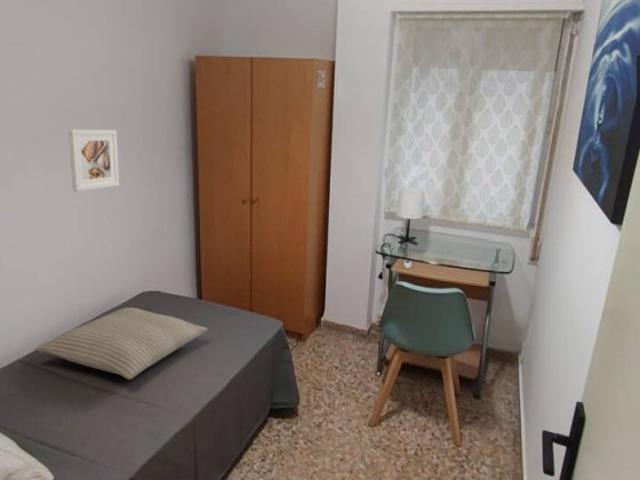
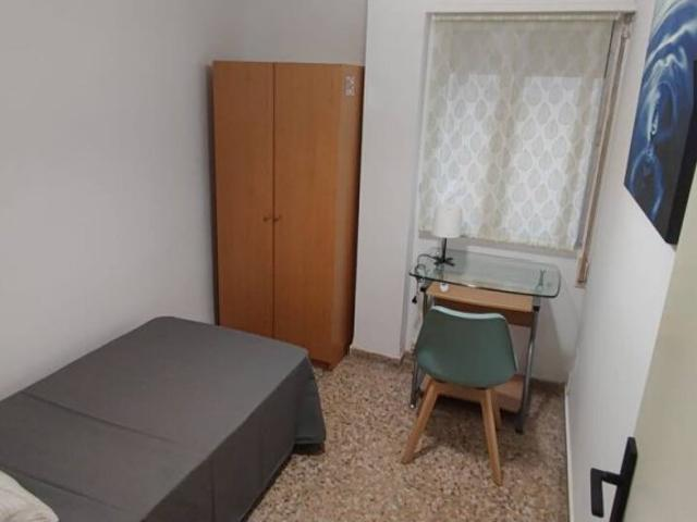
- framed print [68,128,120,193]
- pillow [34,307,208,380]
